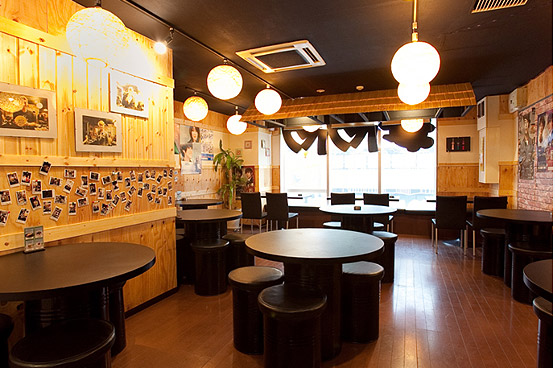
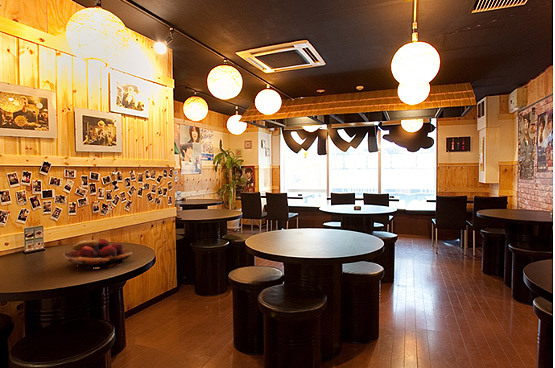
+ fruit basket [62,238,133,270]
